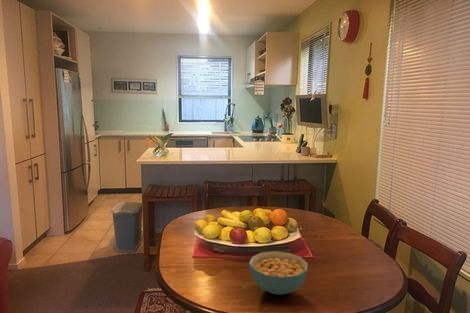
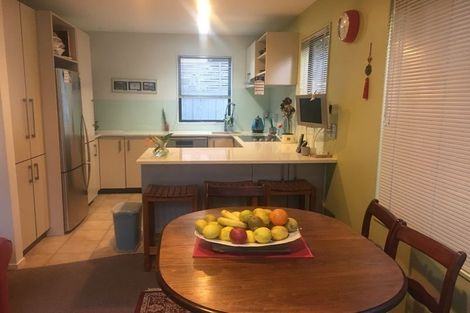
- cereal bowl [248,250,309,296]
